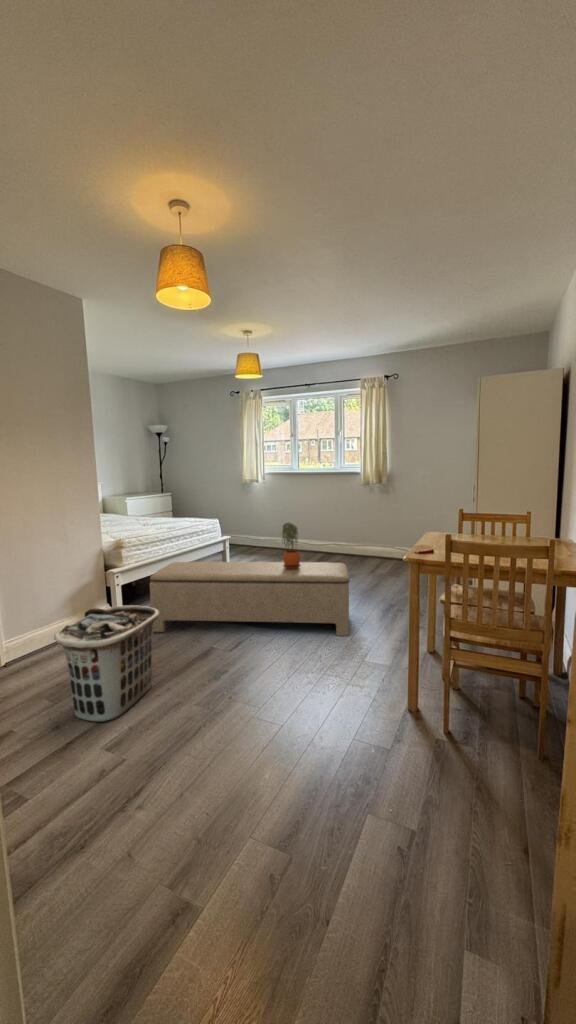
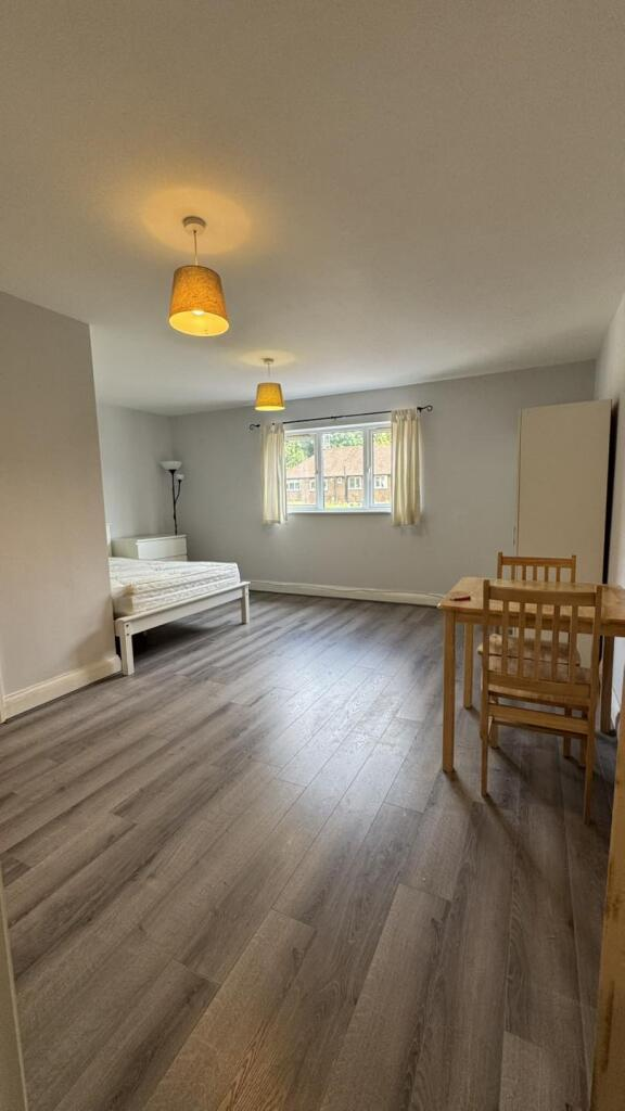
- bench [149,561,351,637]
- clothes hamper [53,604,160,723]
- potted plant [281,521,301,569]
